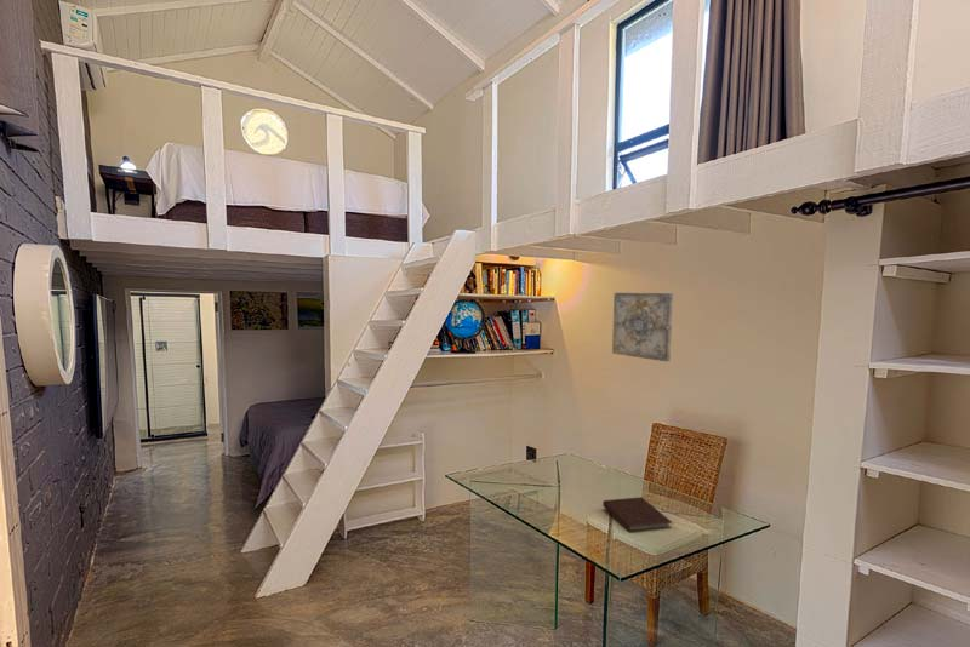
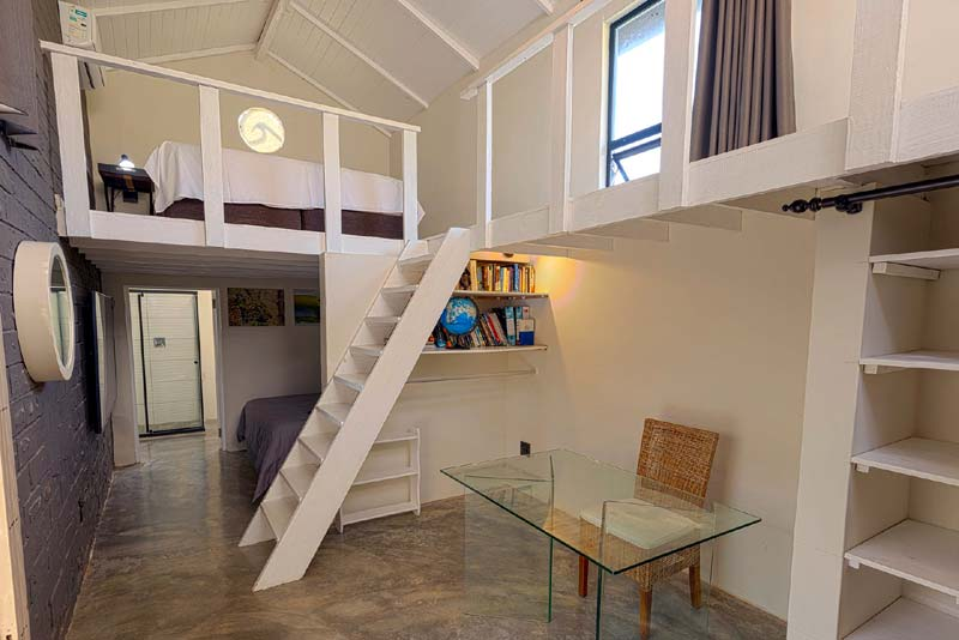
- notebook [601,496,673,533]
- wall art [611,291,674,362]
